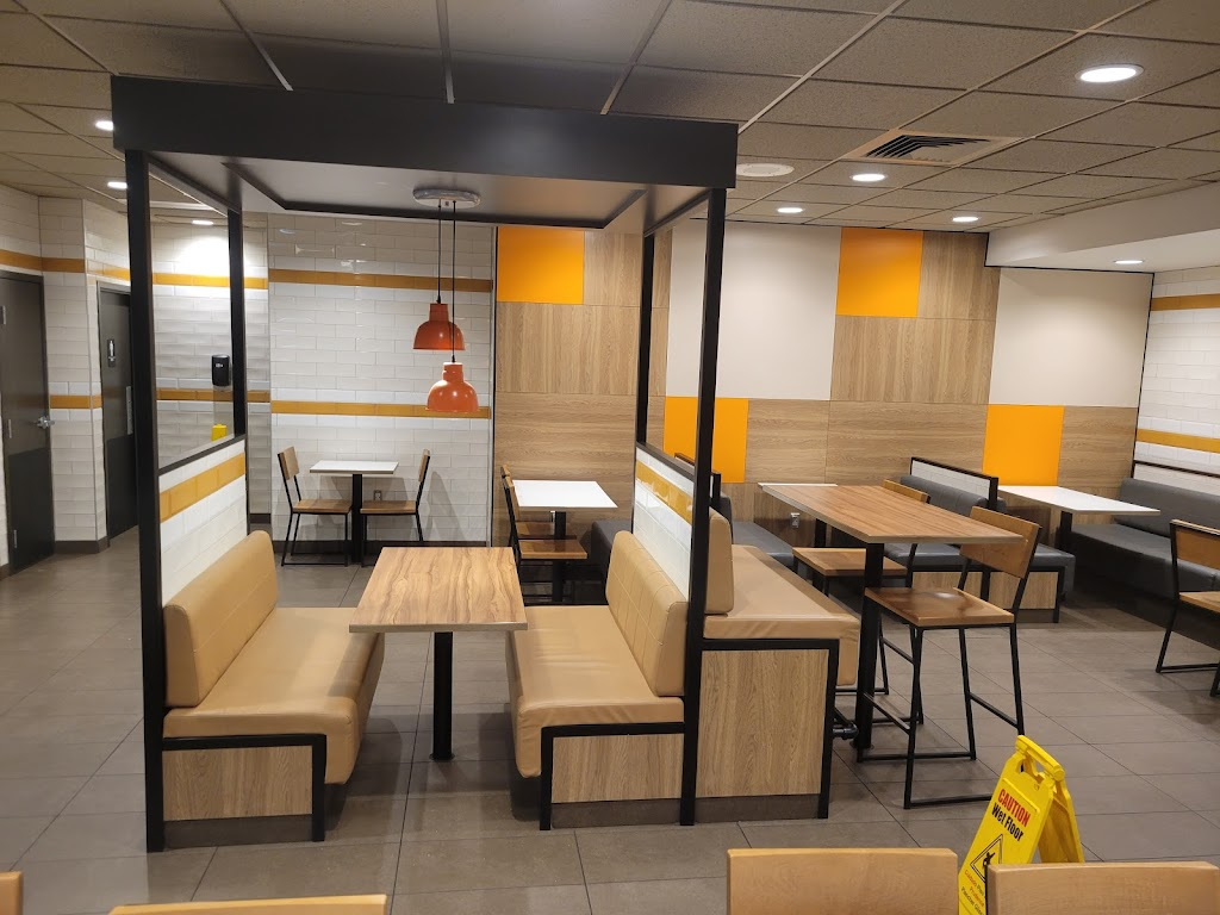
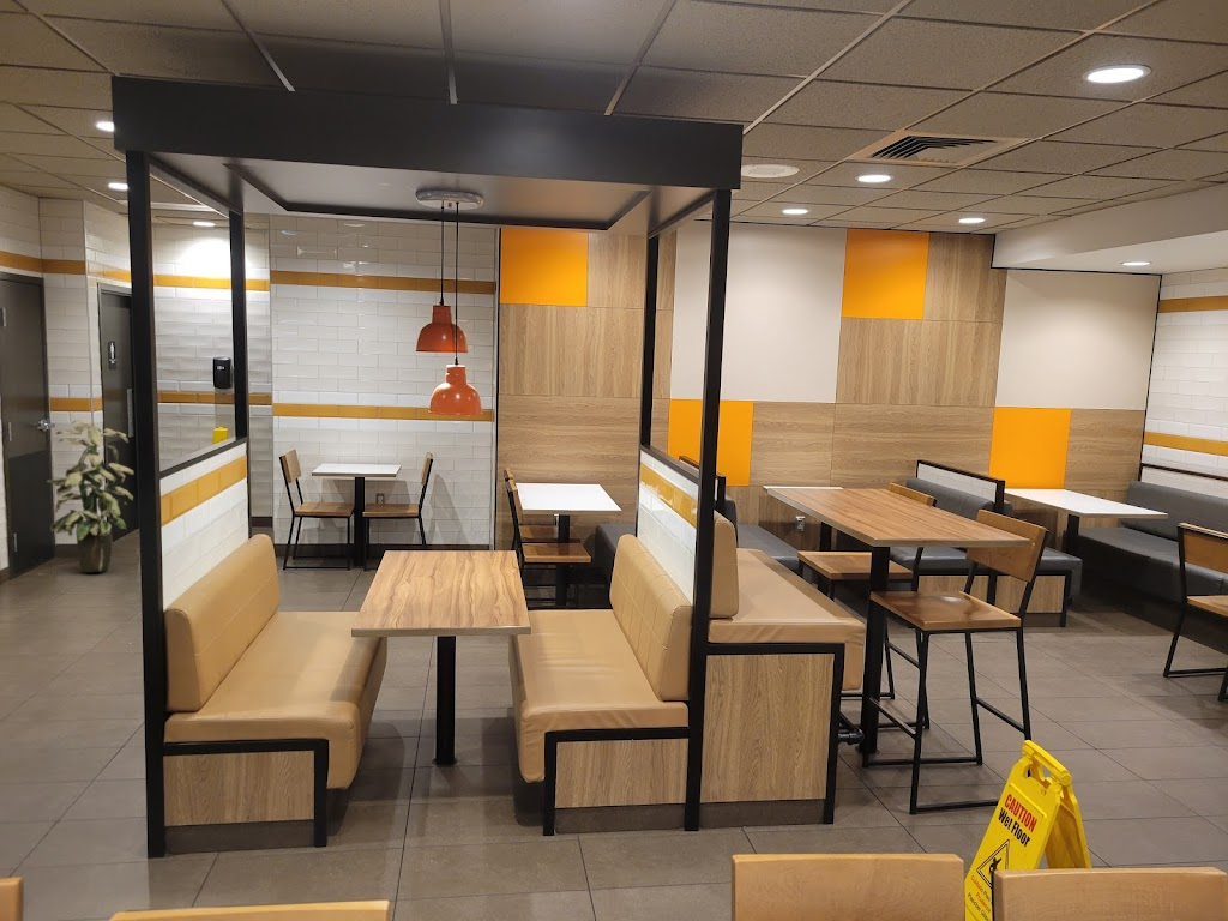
+ indoor plant [46,419,136,573]
